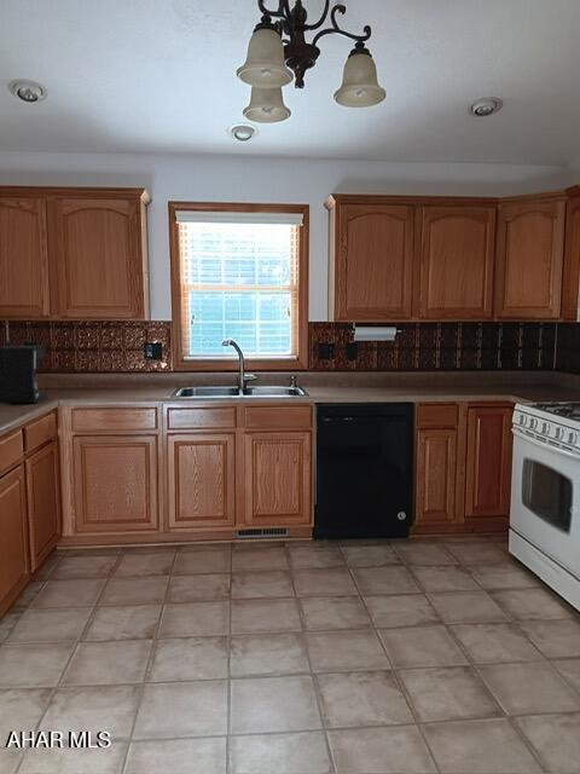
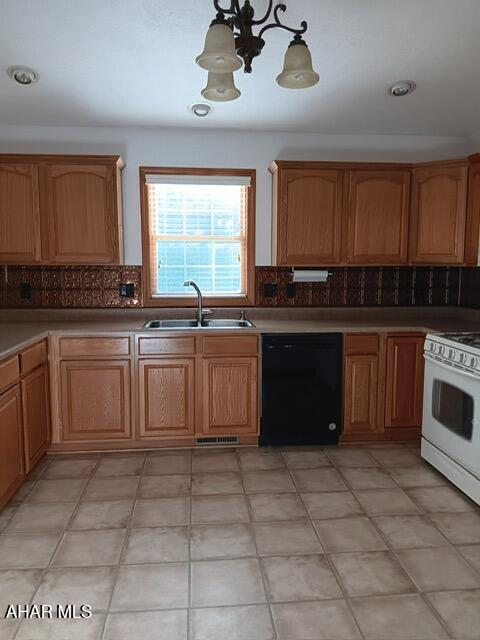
- coffee maker [0,345,48,404]
